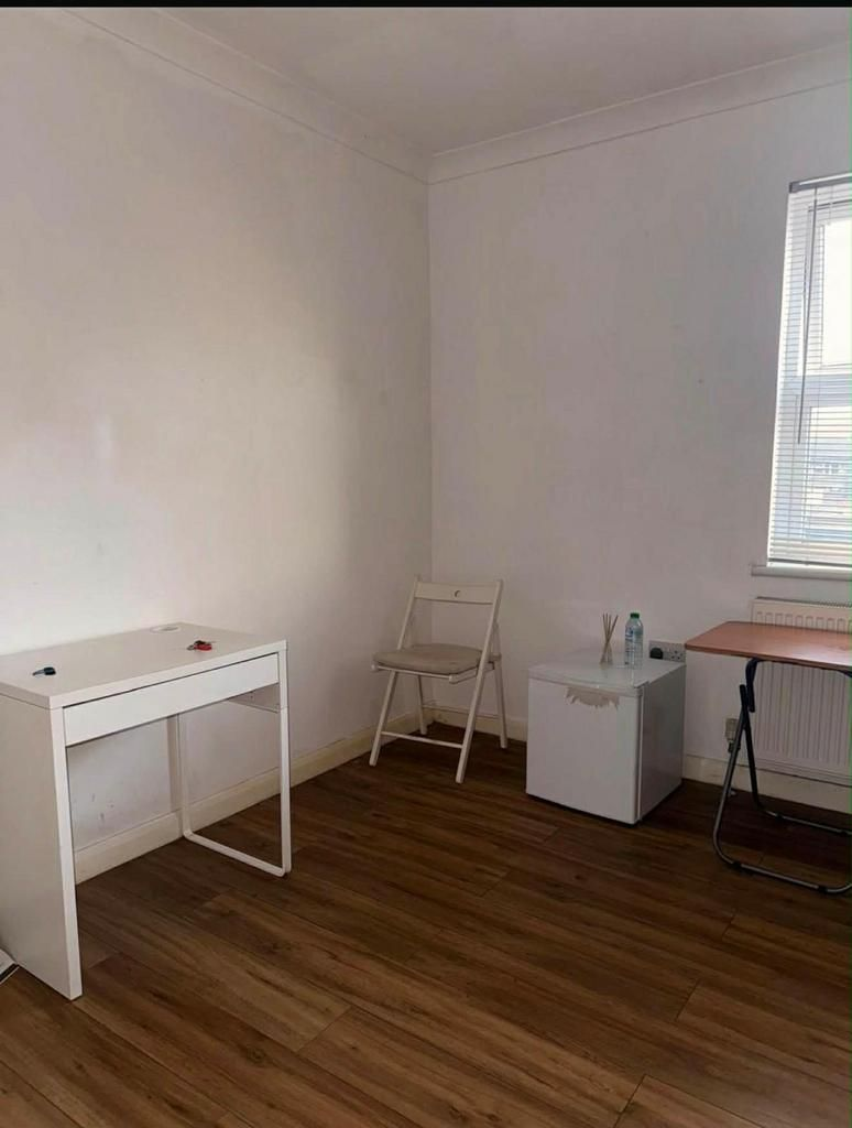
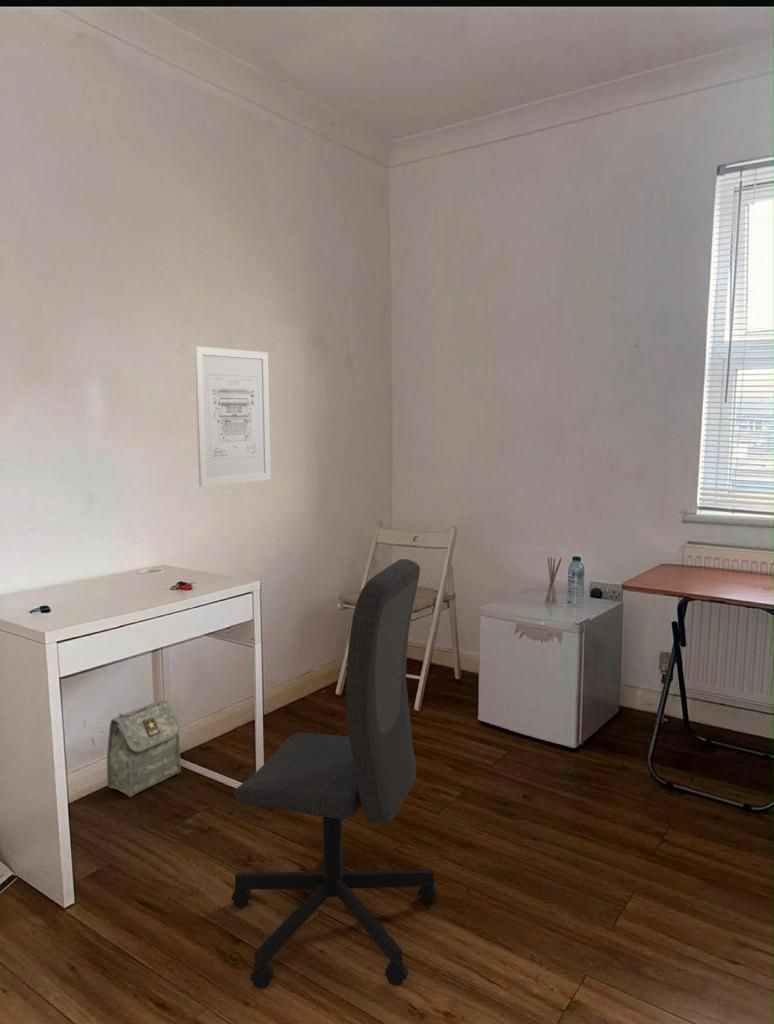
+ bag [106,699,182,798]
+ office chair [230,558,439,990]
+ wall art [193,345,272,488]
